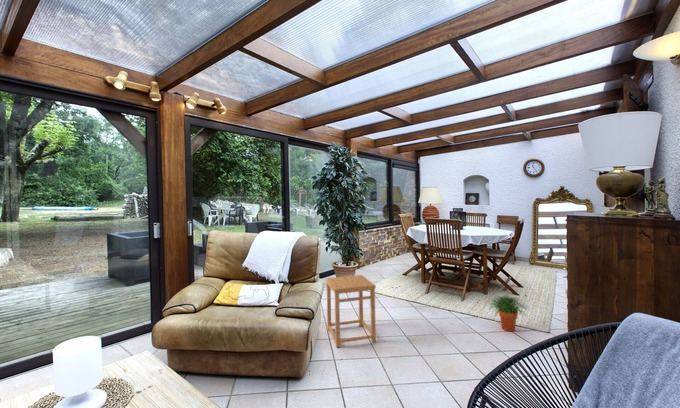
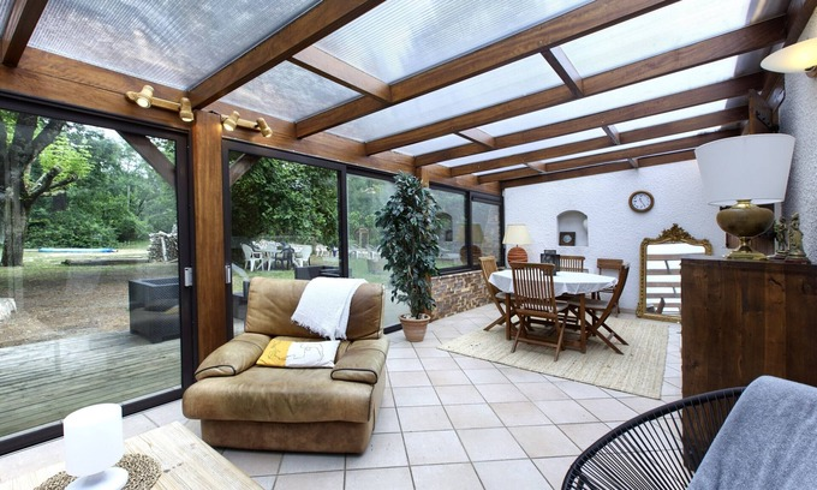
- potted plant [489,294,532,332]
- side table [325,274,377,348]
